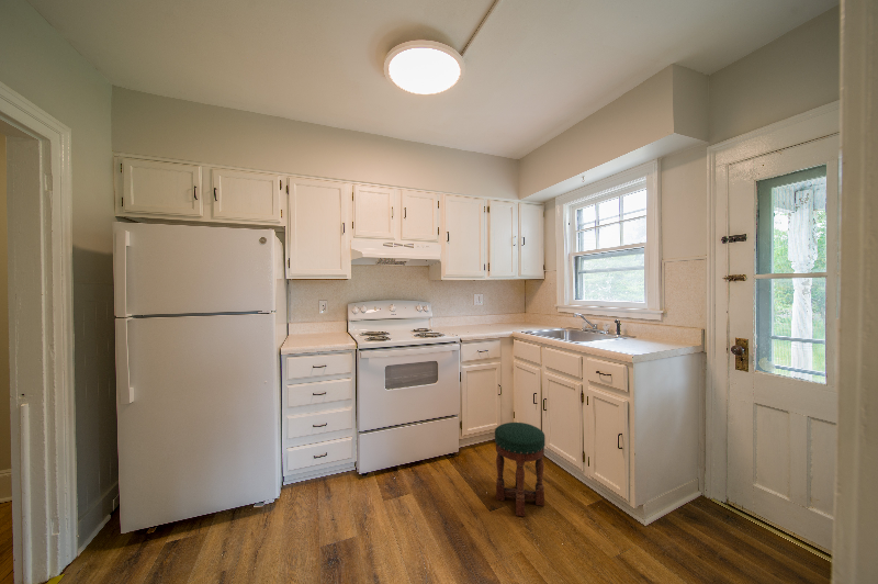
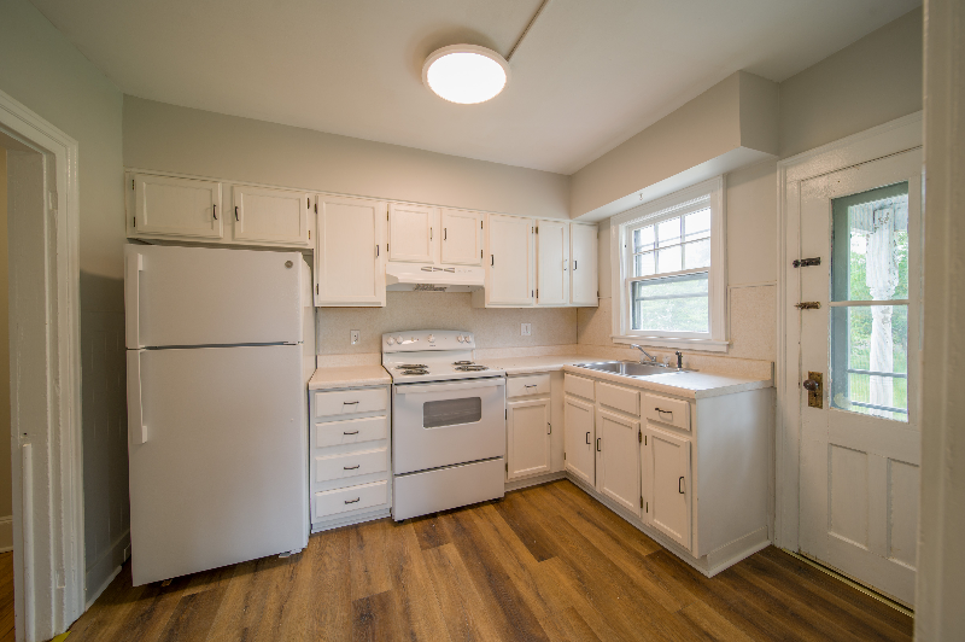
- stool [494,422,547,517]
